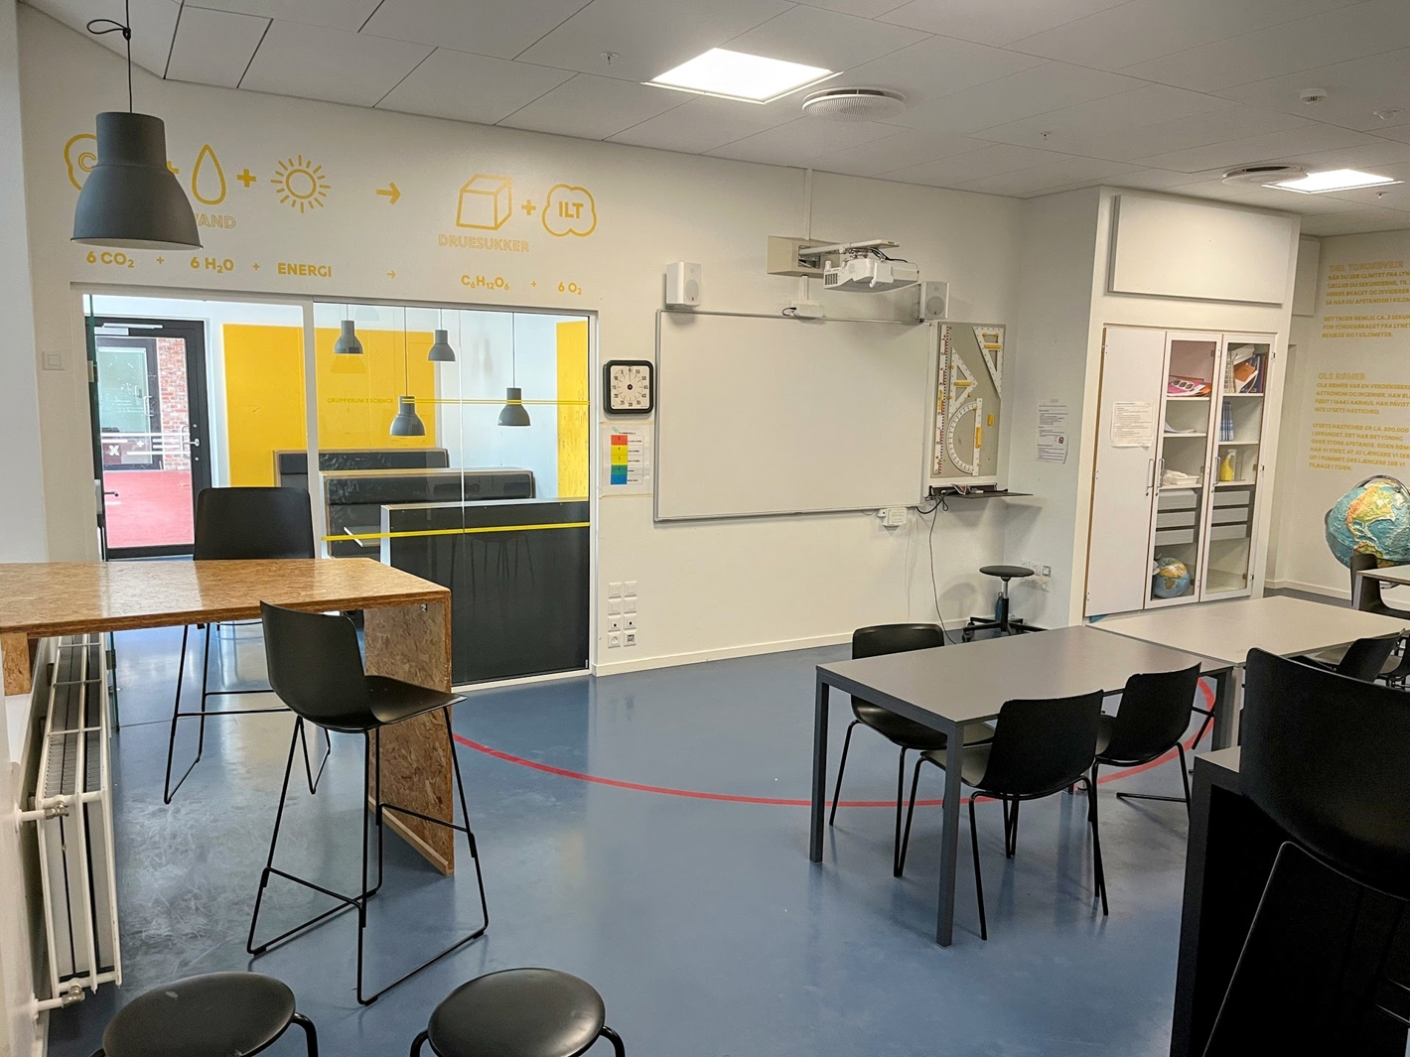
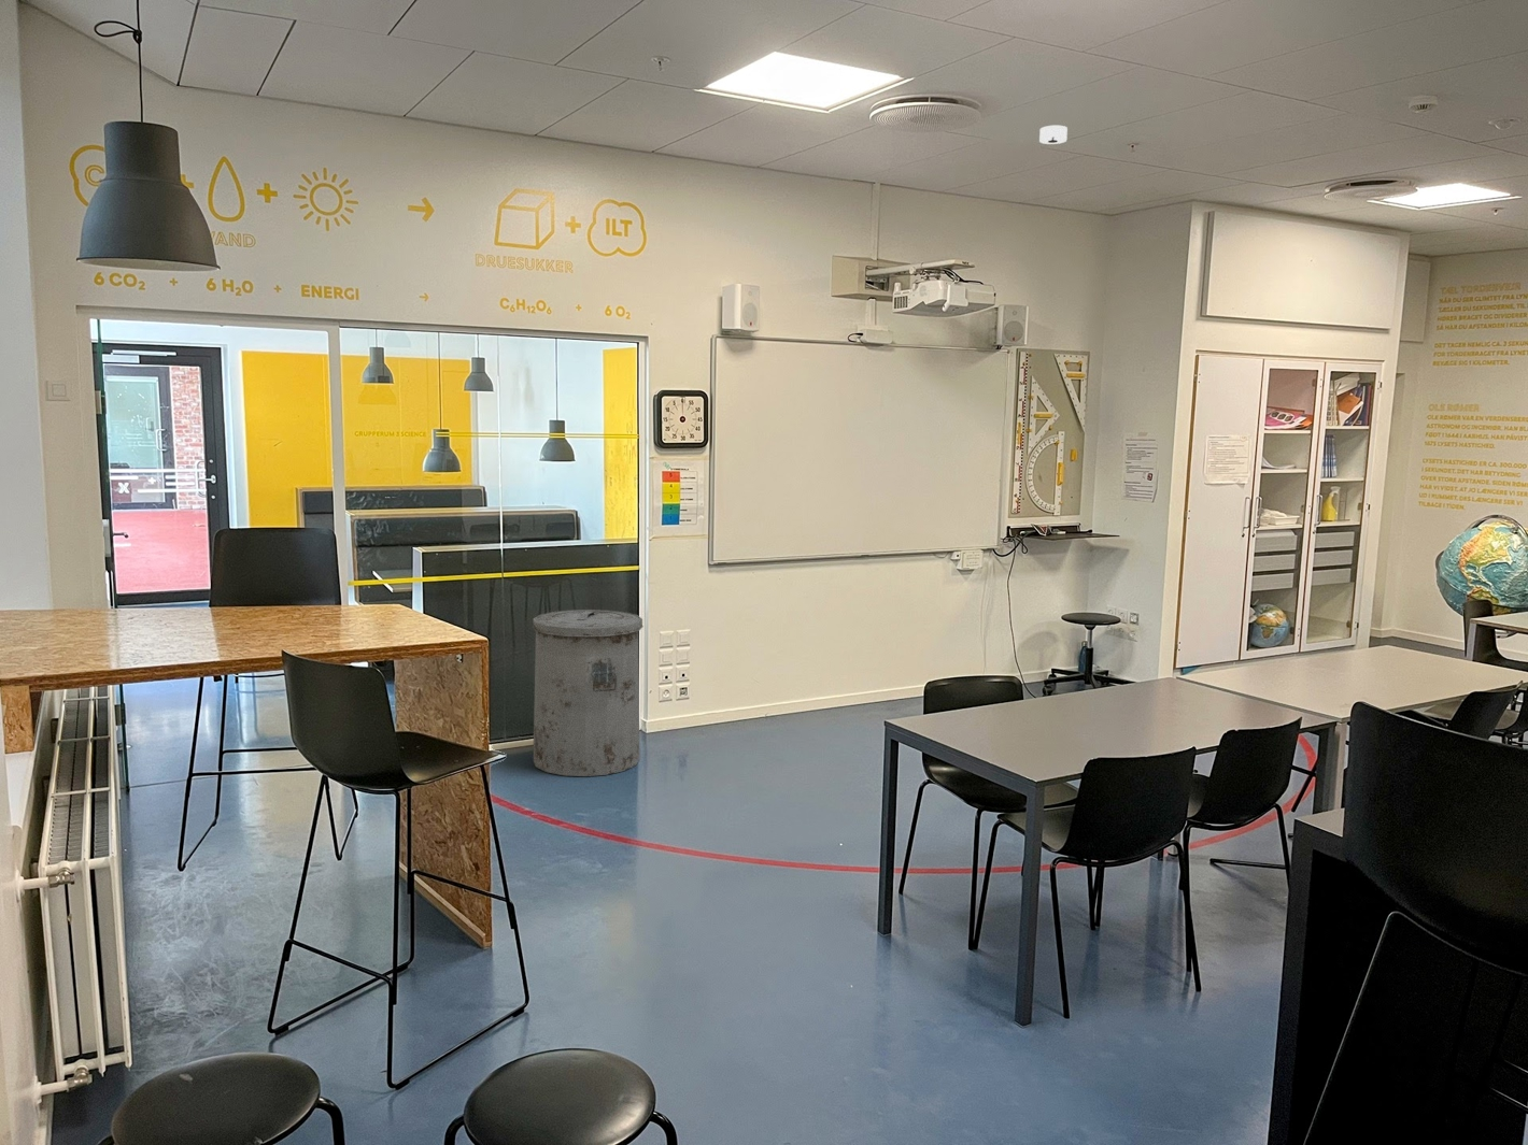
+ trash can [532,609,645,777]
+ smoke detector [1038,125,1068,146]
